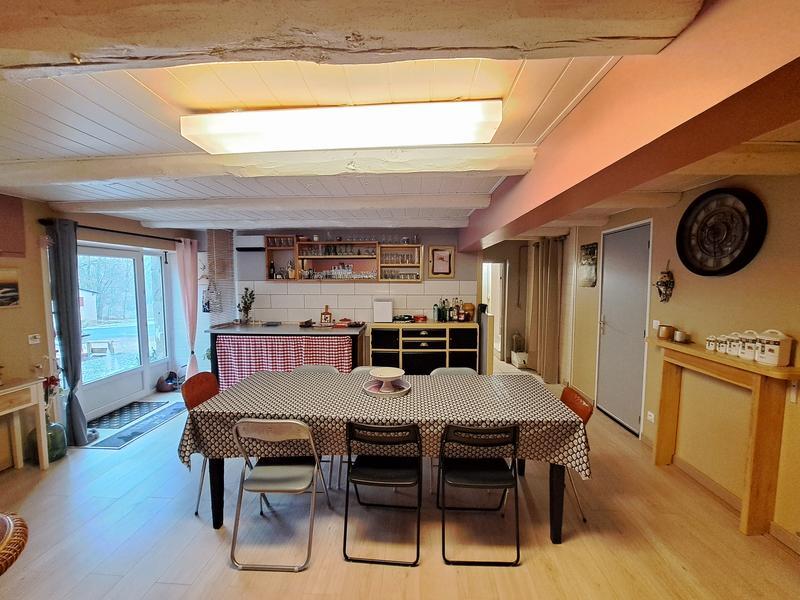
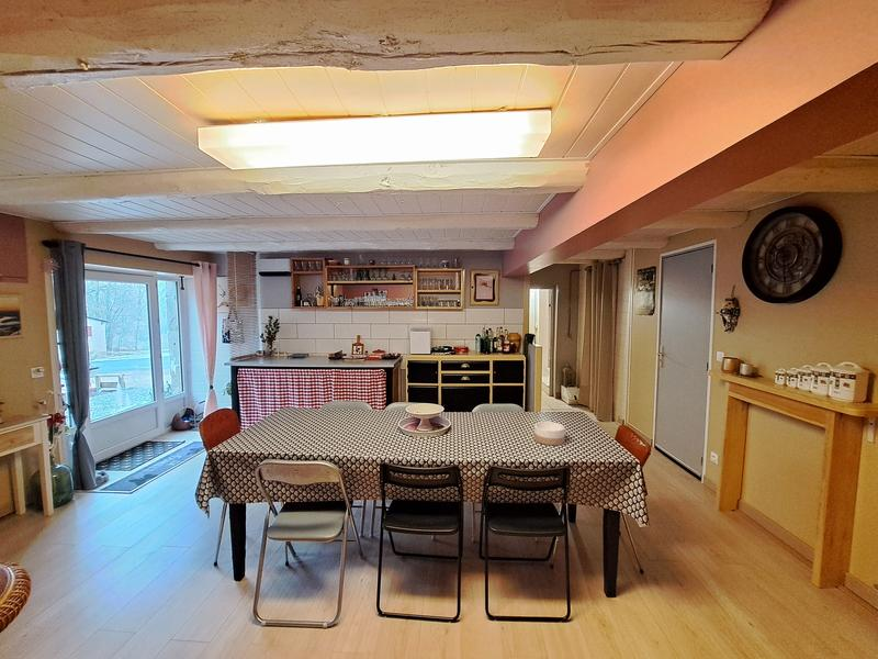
+ bowl [533,421,566,446]
